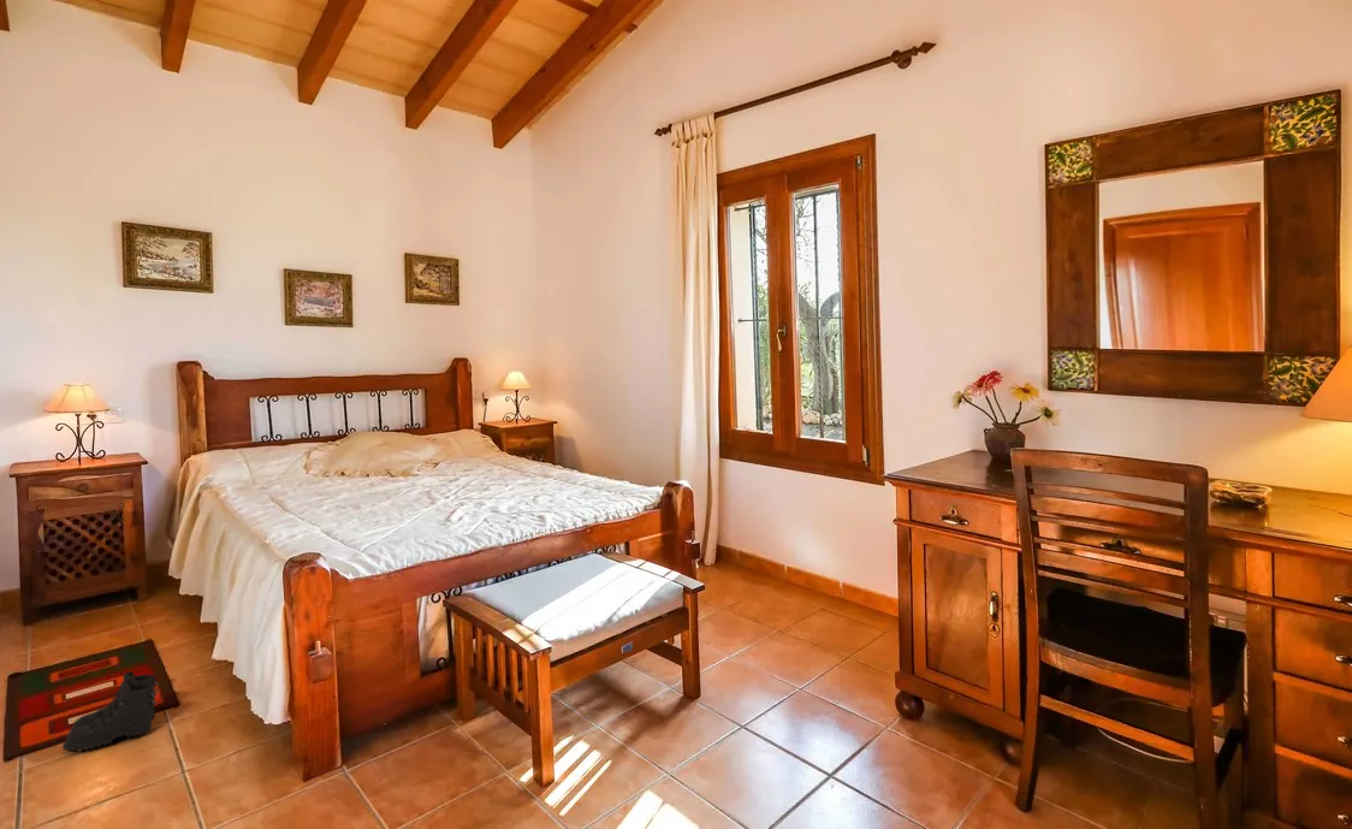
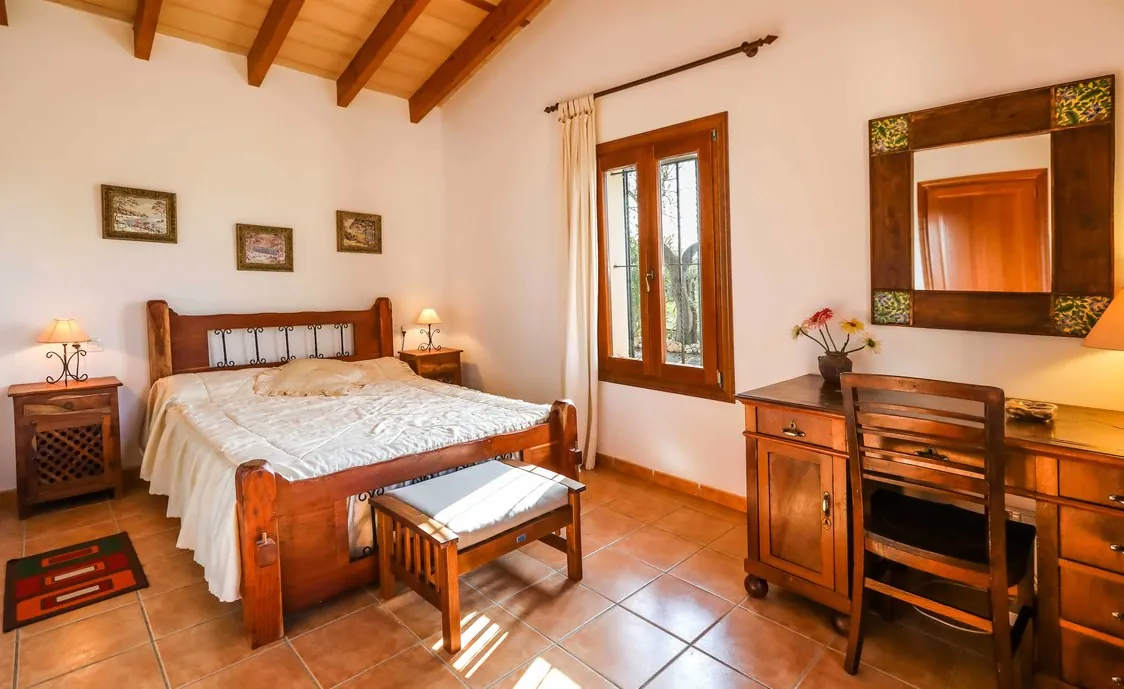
- boots [61,670,161,753]
